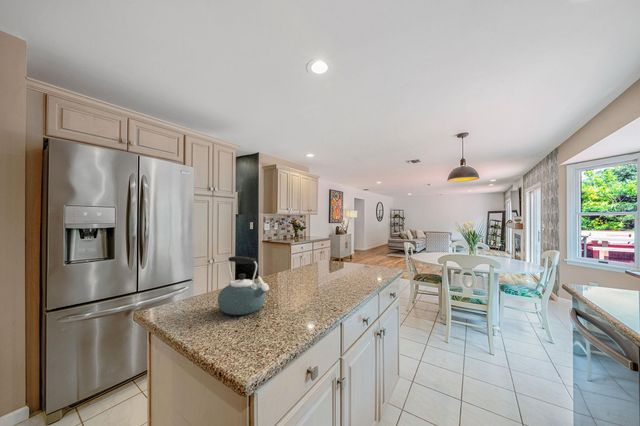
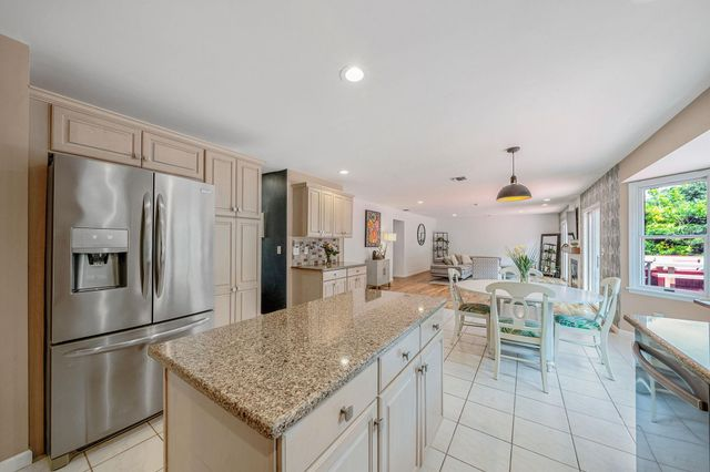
- kettle [217,255,270,316]
